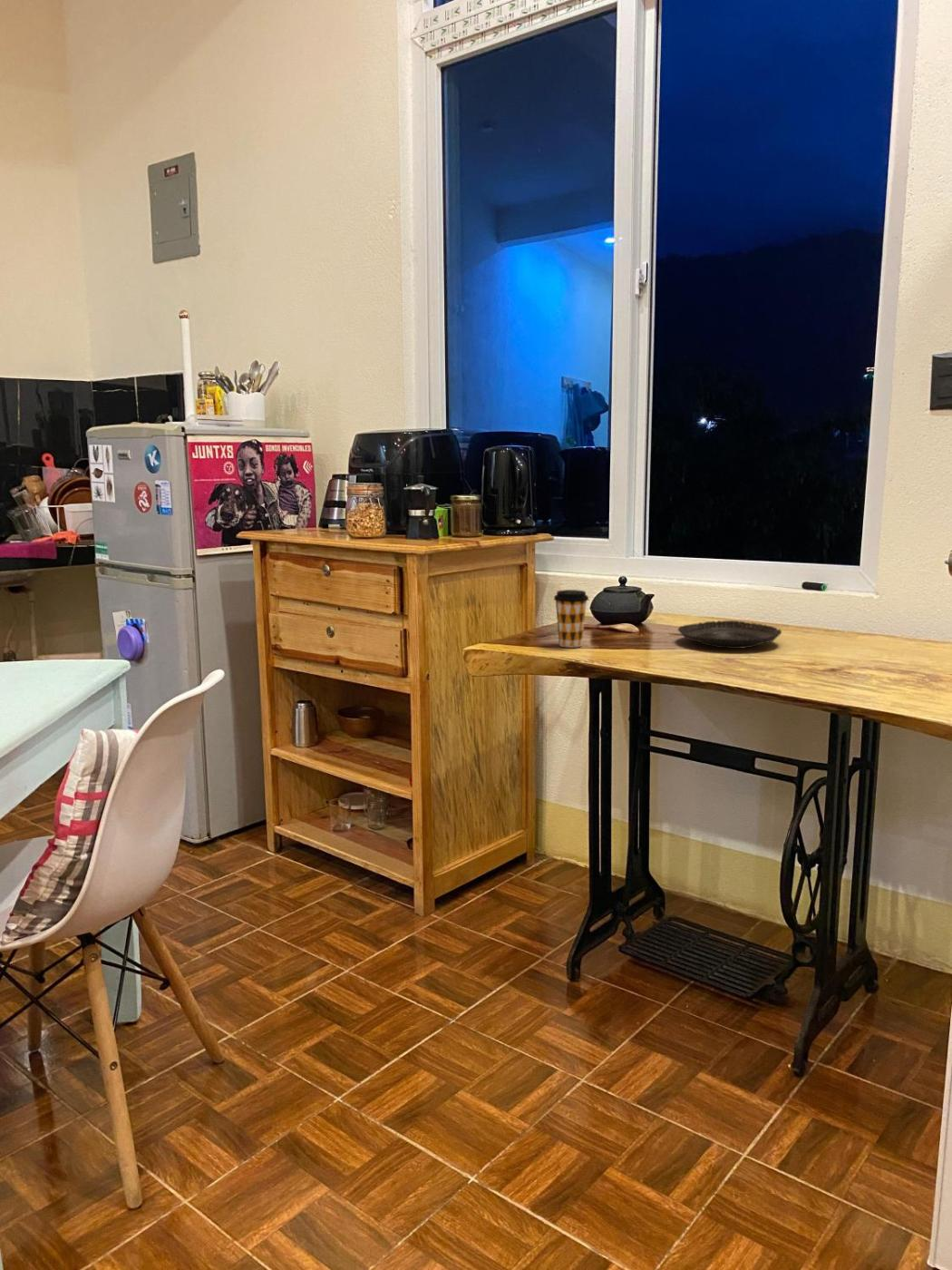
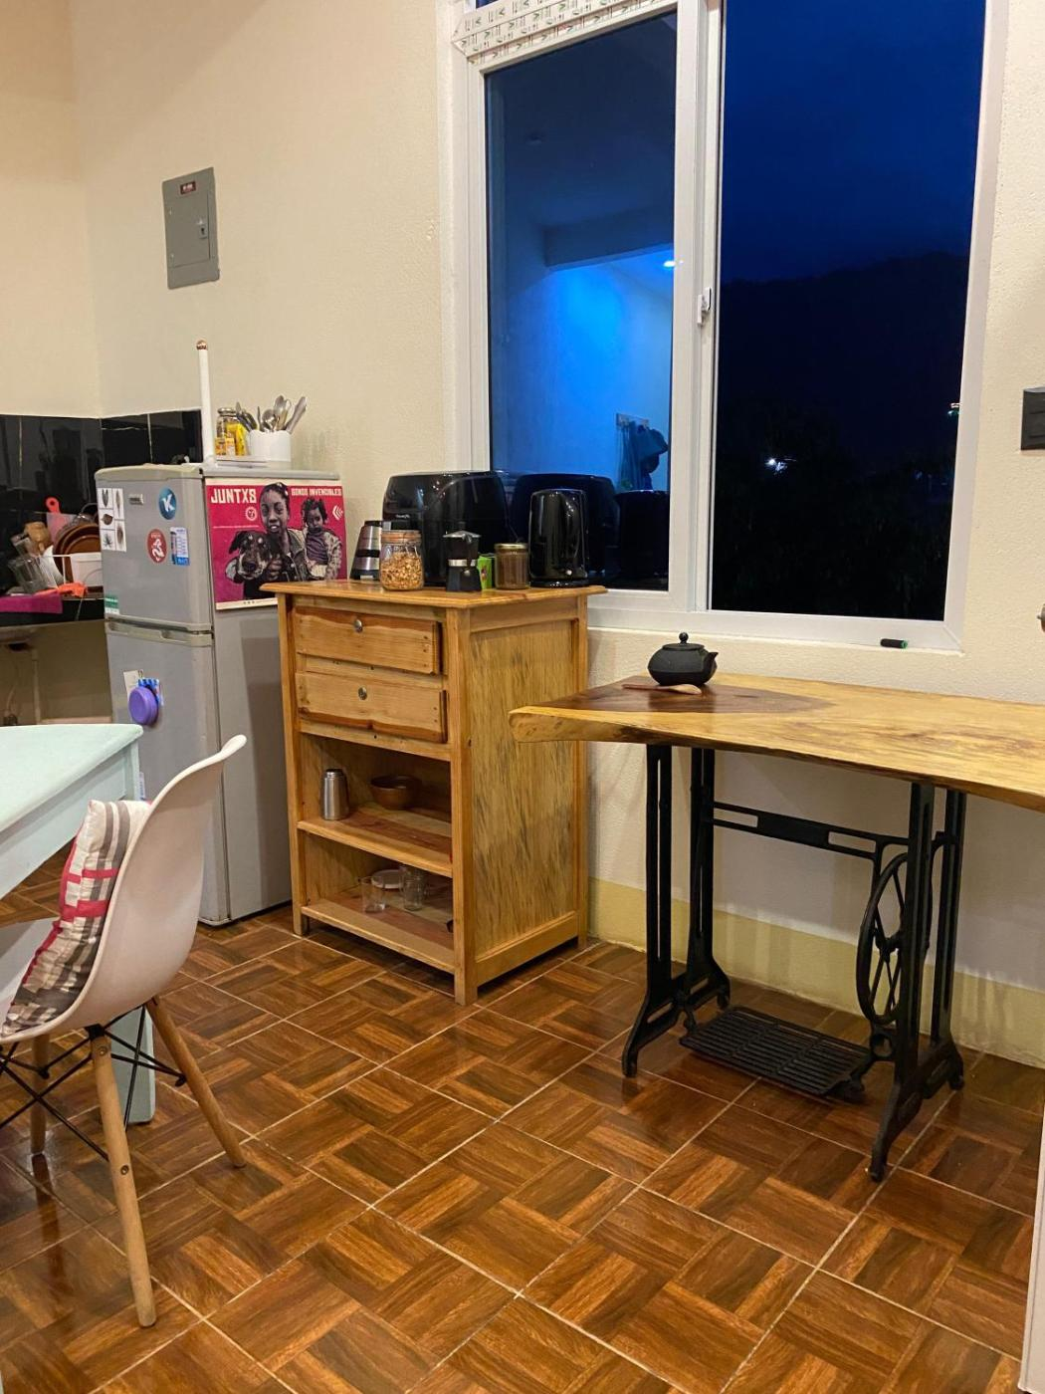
- tart tin [677,620,782,650]
- coffee cup [553,589,589,649]
